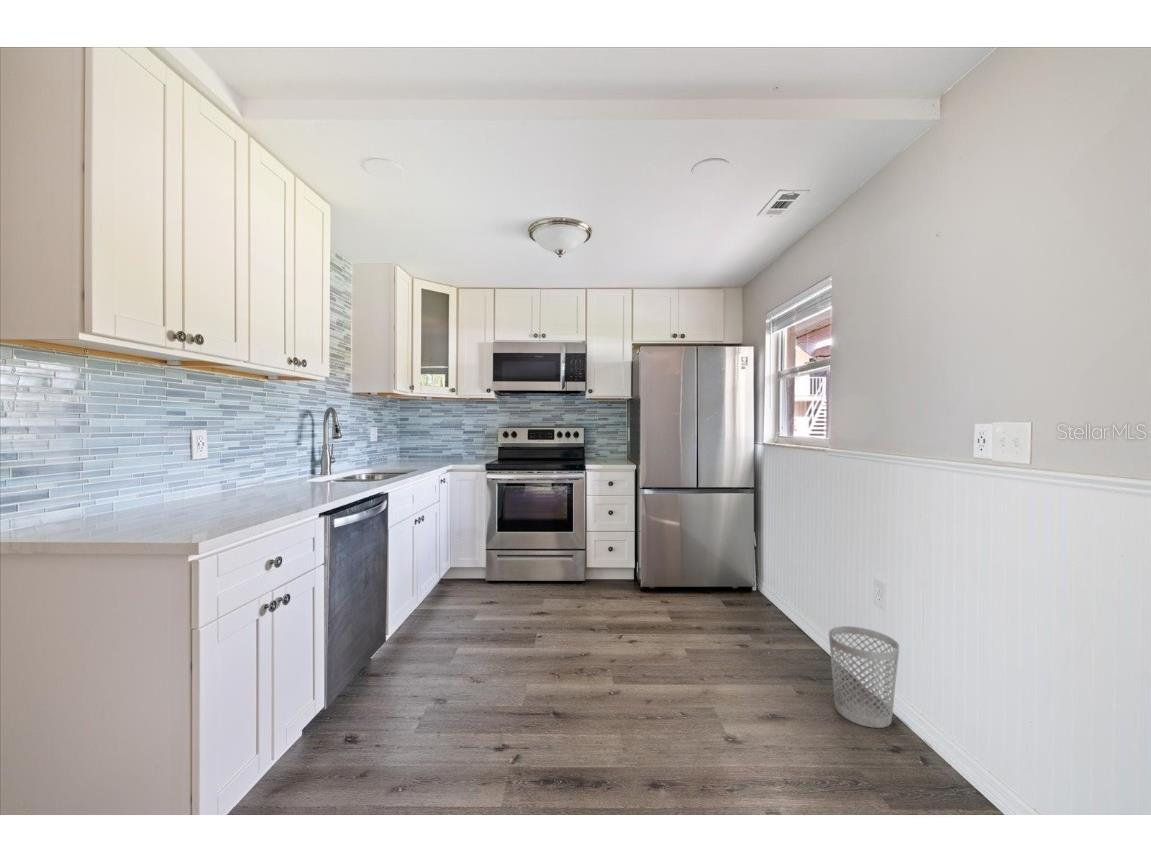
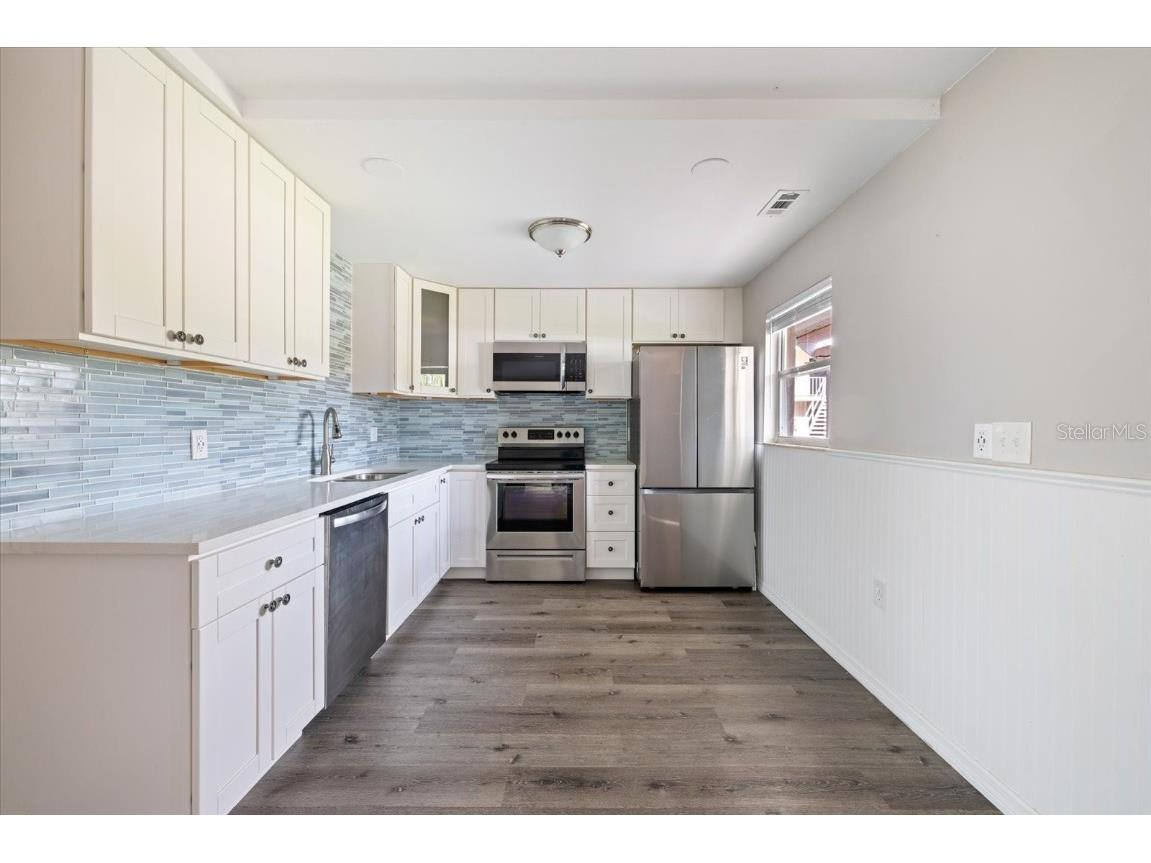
- wastebasket [828,625,900,729]
